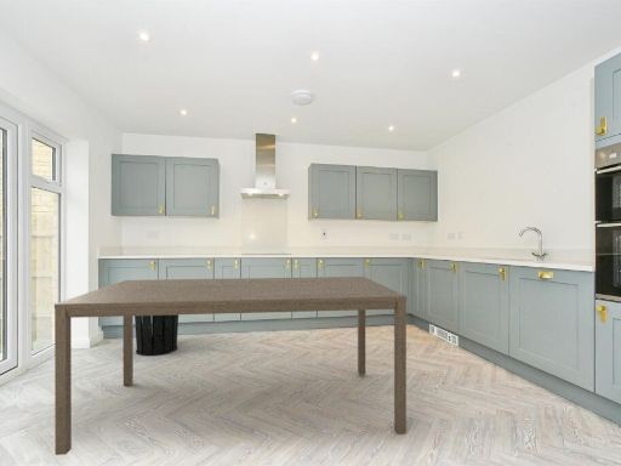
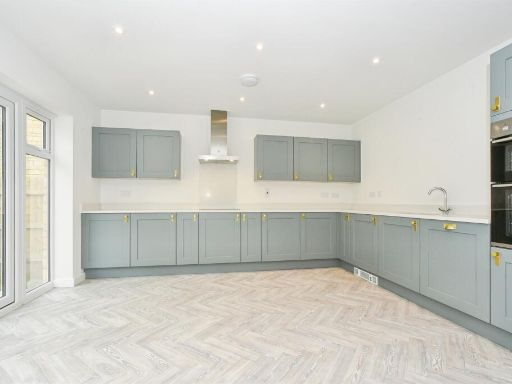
- waste bin [133,314,180,357]
- dining table [53,275,408,456]
